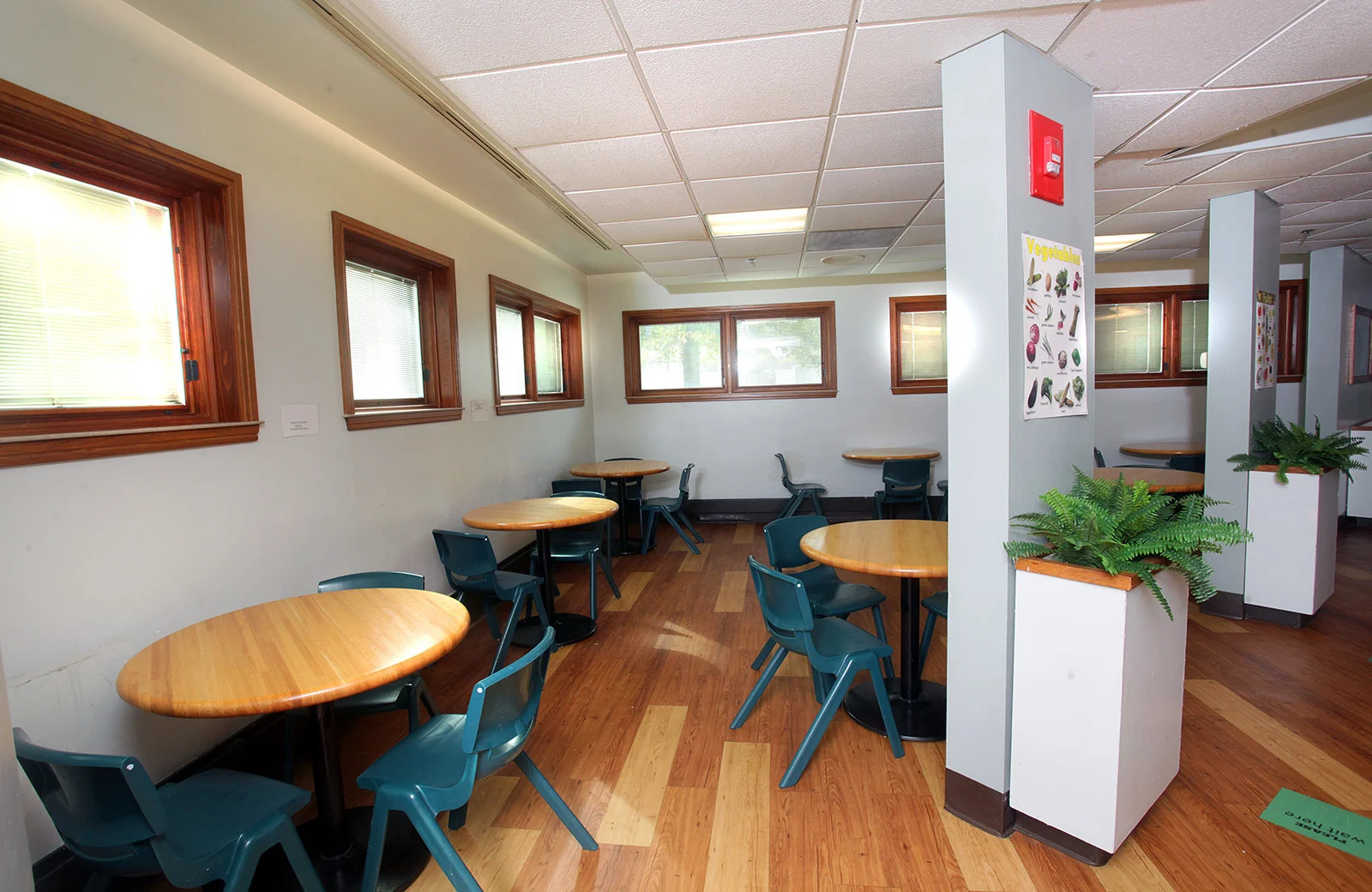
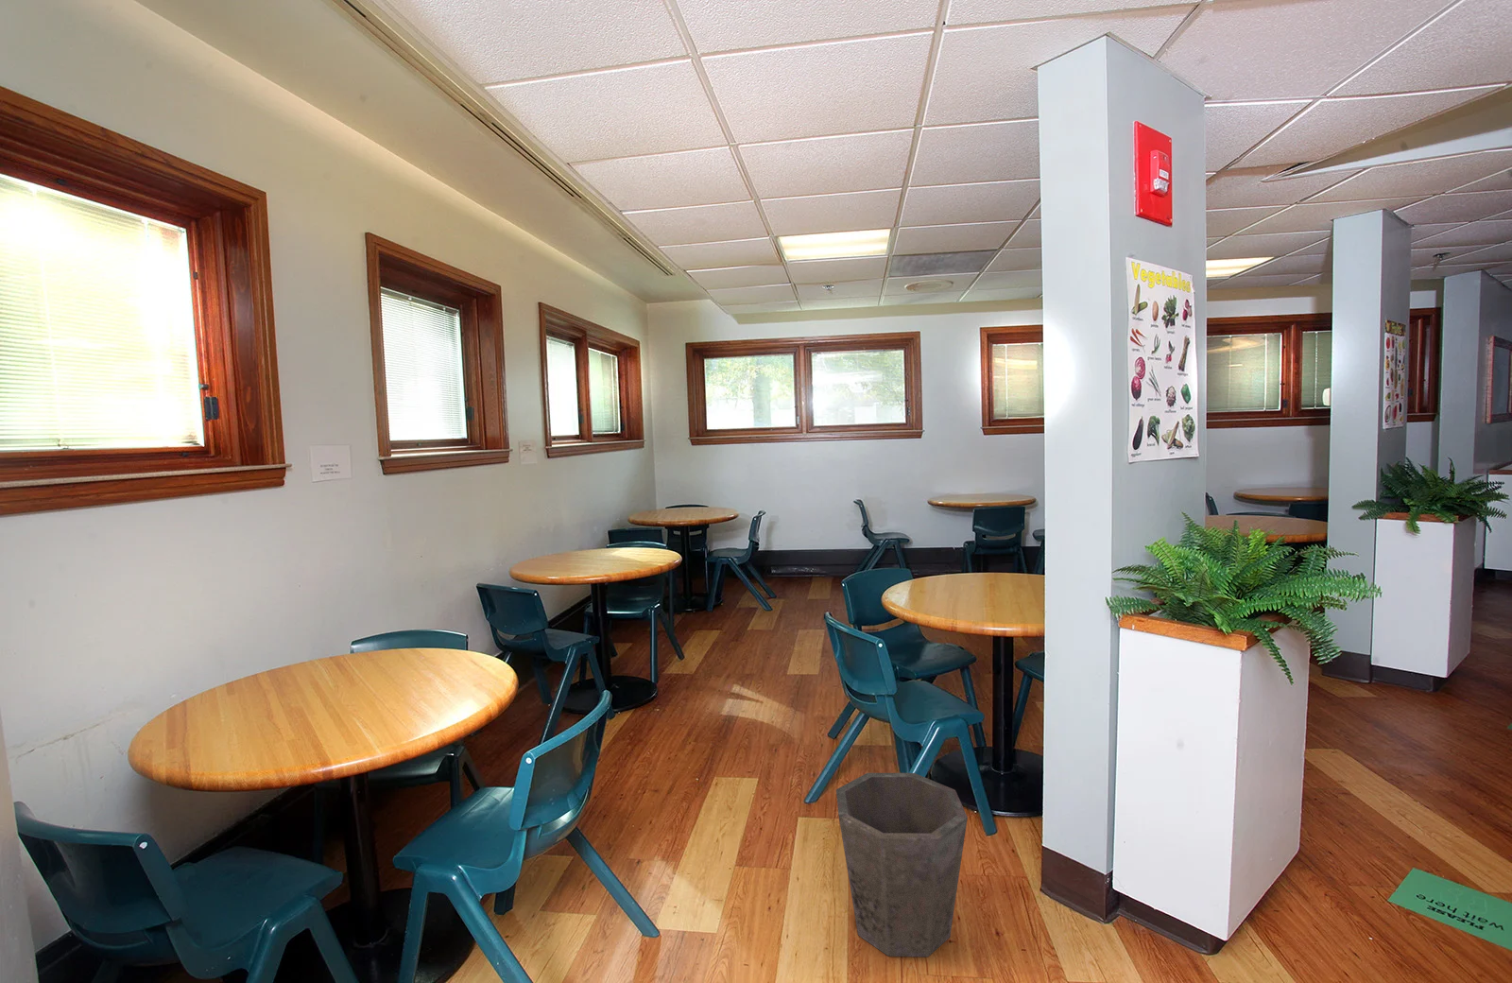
+ waste bin [835,773,969,958]
